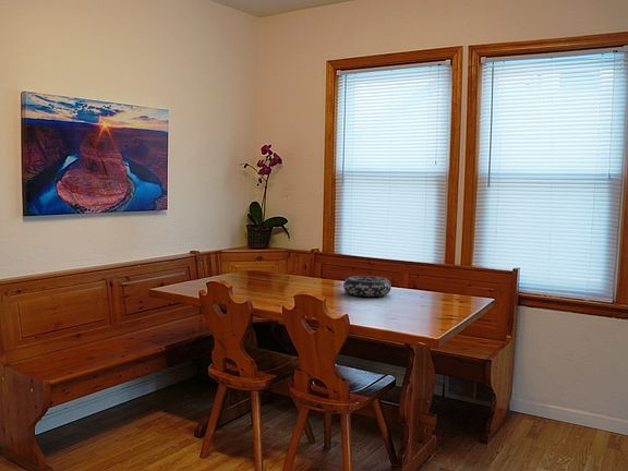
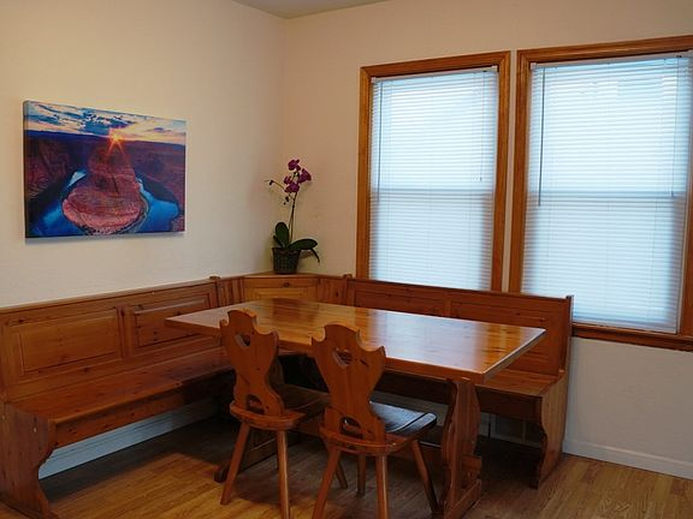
- decorative bowl [342,275,392,298]
